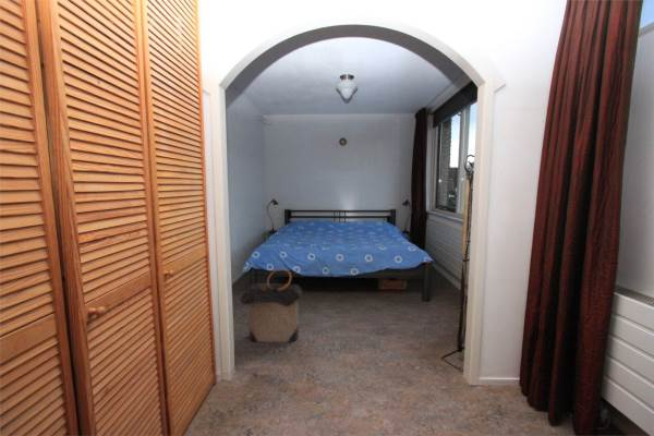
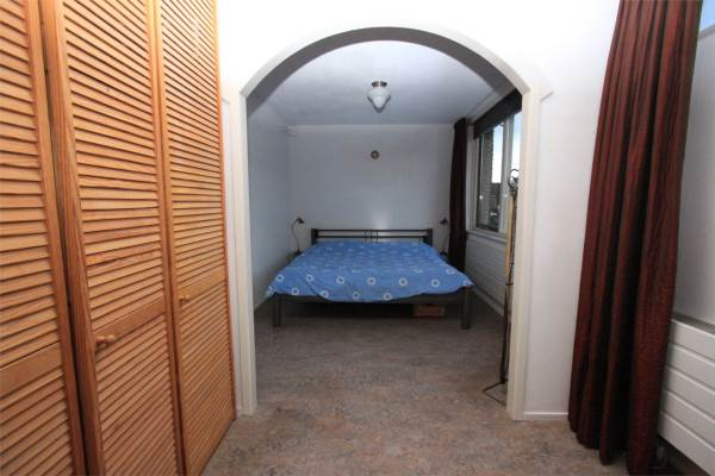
- laundry hamper [239,268,303,343]
